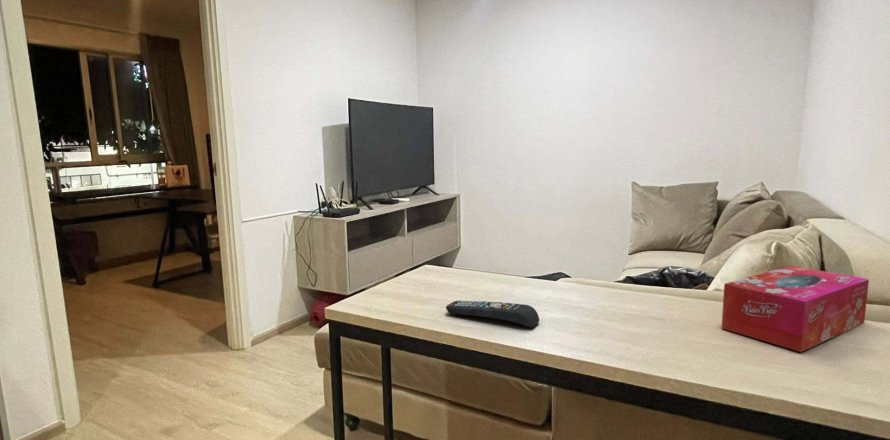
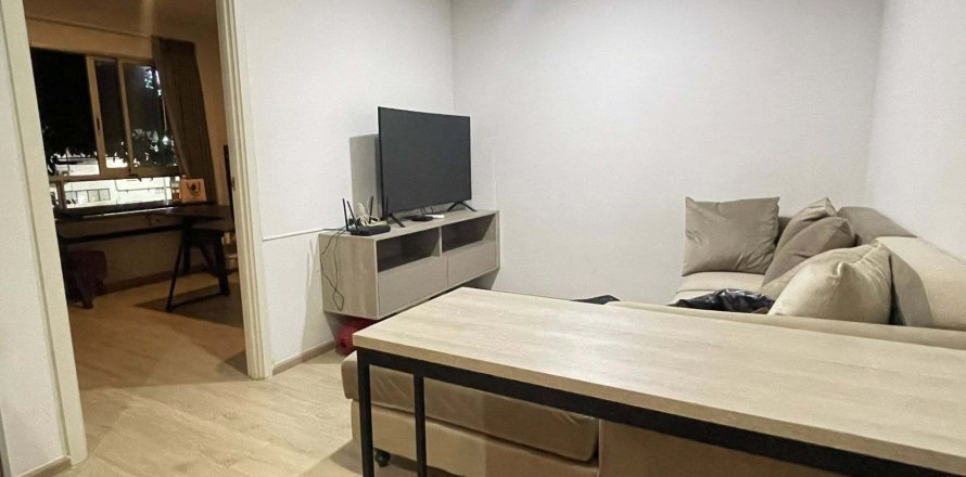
- tissue box [721,265,870,353]
- remote control [445,300,540,328]
